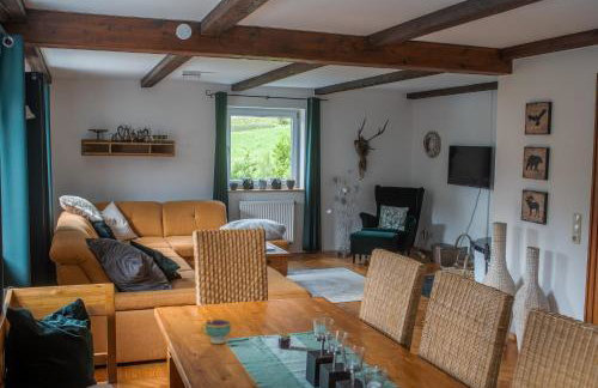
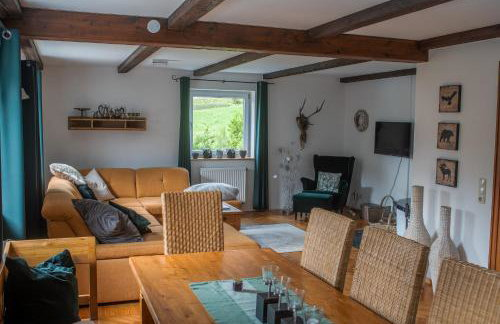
- teacup [199,317,232,345]
